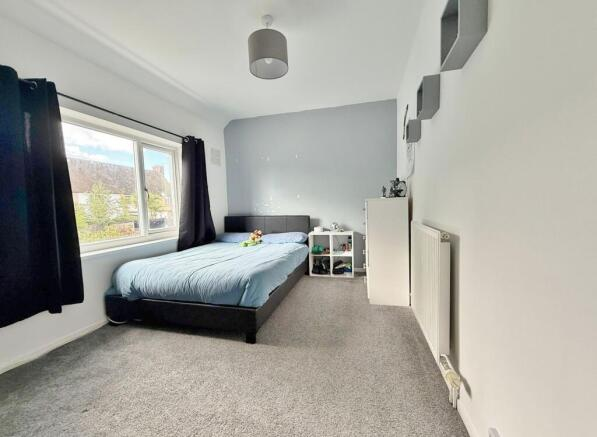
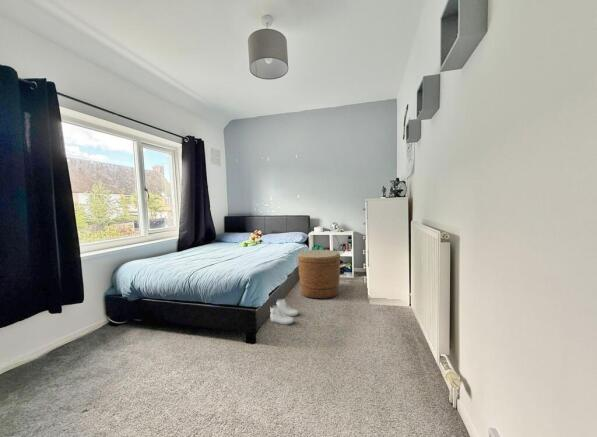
+ boots [269,298,299,326]
+ basket [297,249,341,300]
